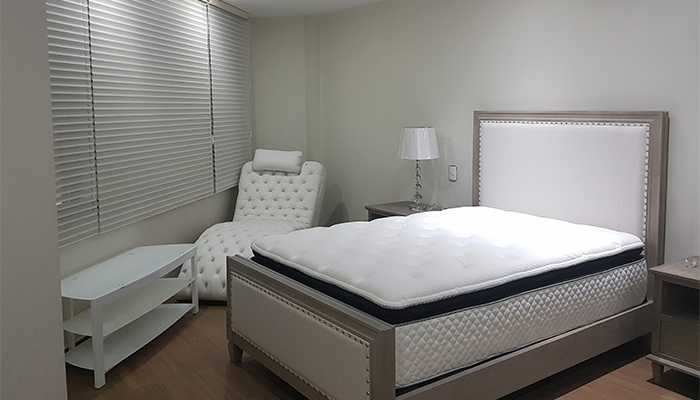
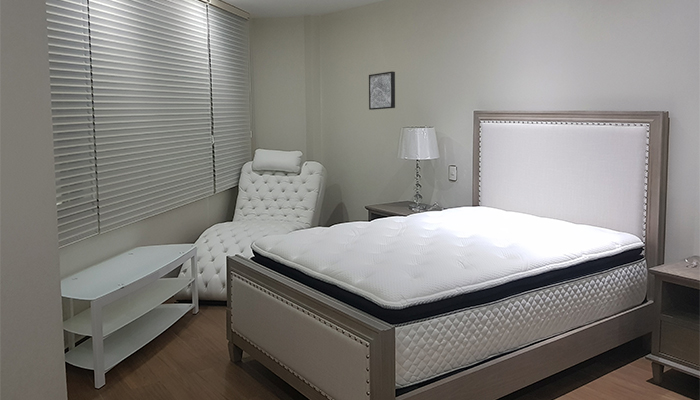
+ wall art [368,71,396,111]
